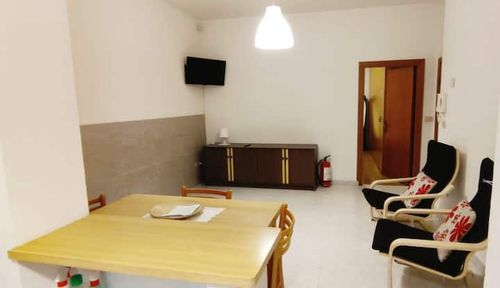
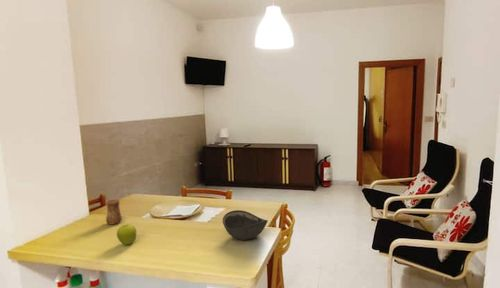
+ bowl [222,209,269,241]
+ cup [105,199,123,226]
+ fruit [116,223,137,246]
